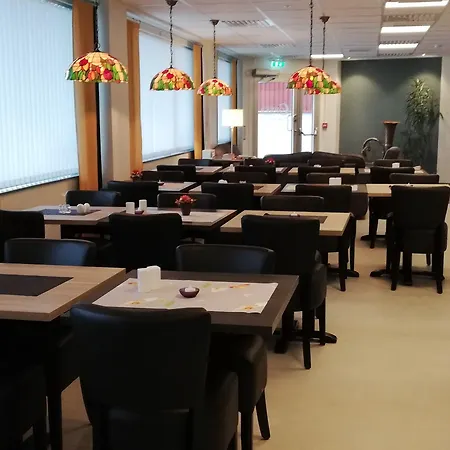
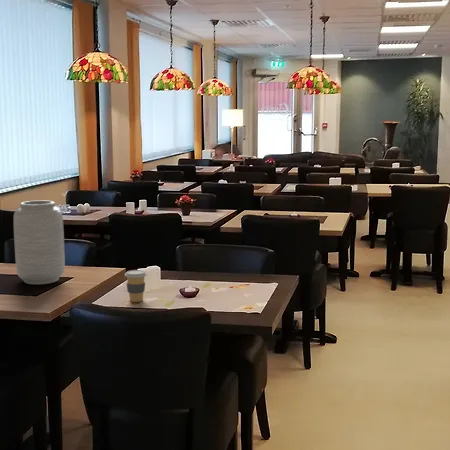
+ vase [13,200,66,285]
+ coffee cup [124,269,148,303]
